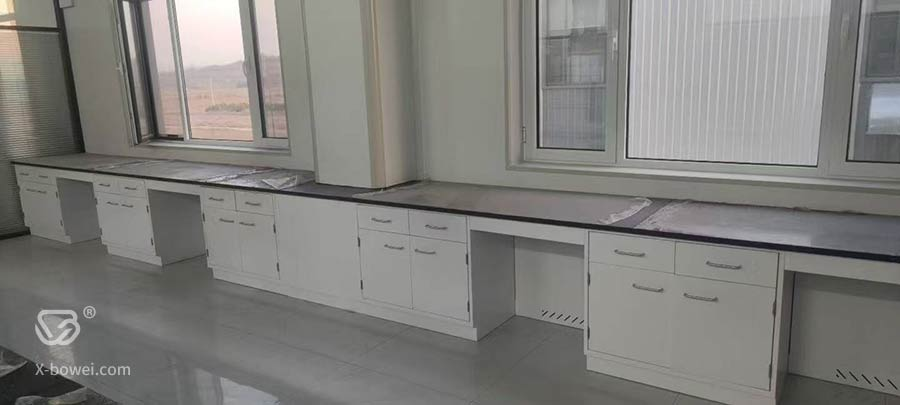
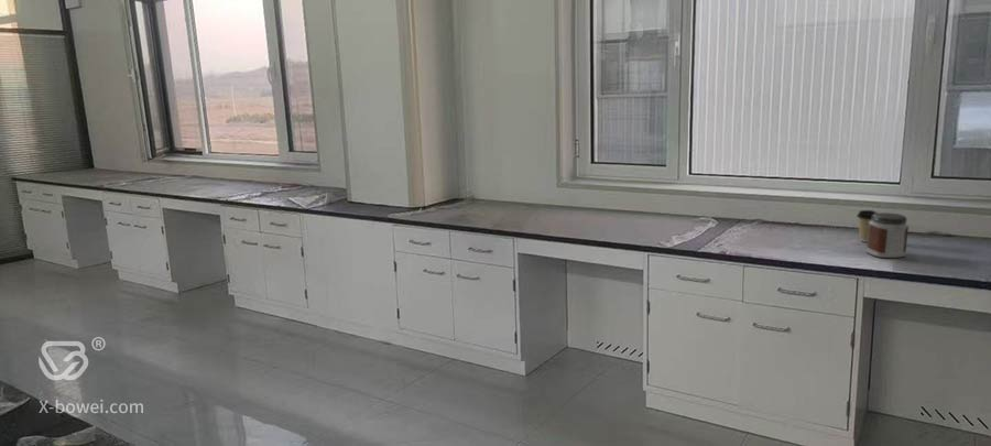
+ jar [865,211,911,259]
+ coffee cup [856,209,880,243]
